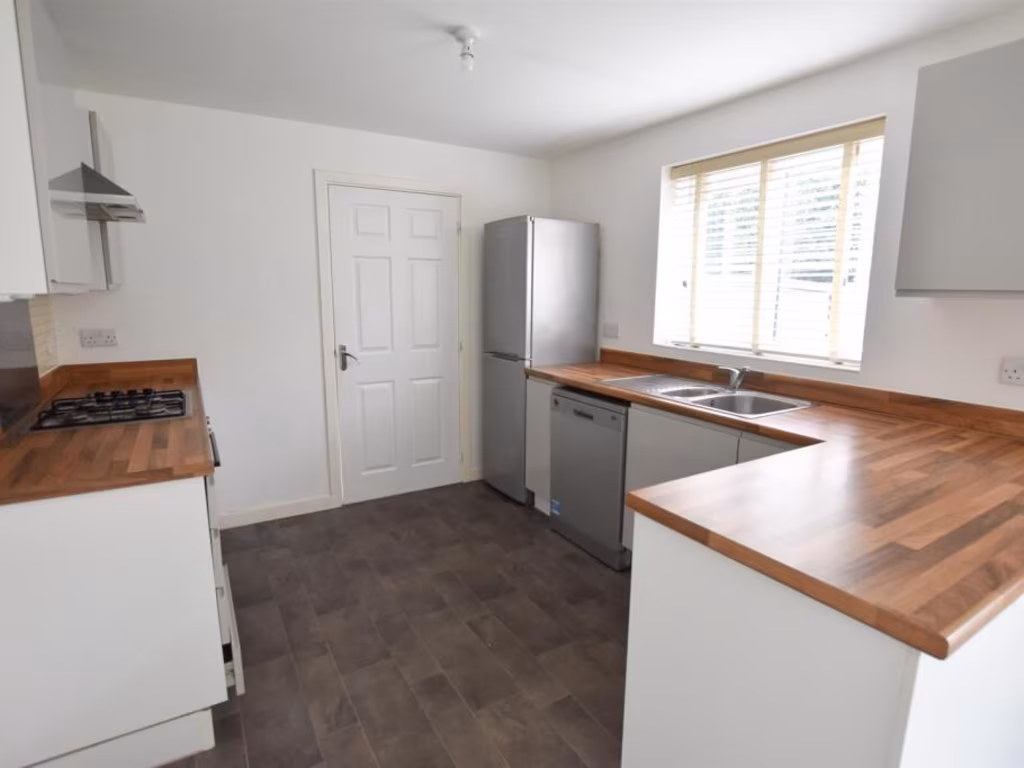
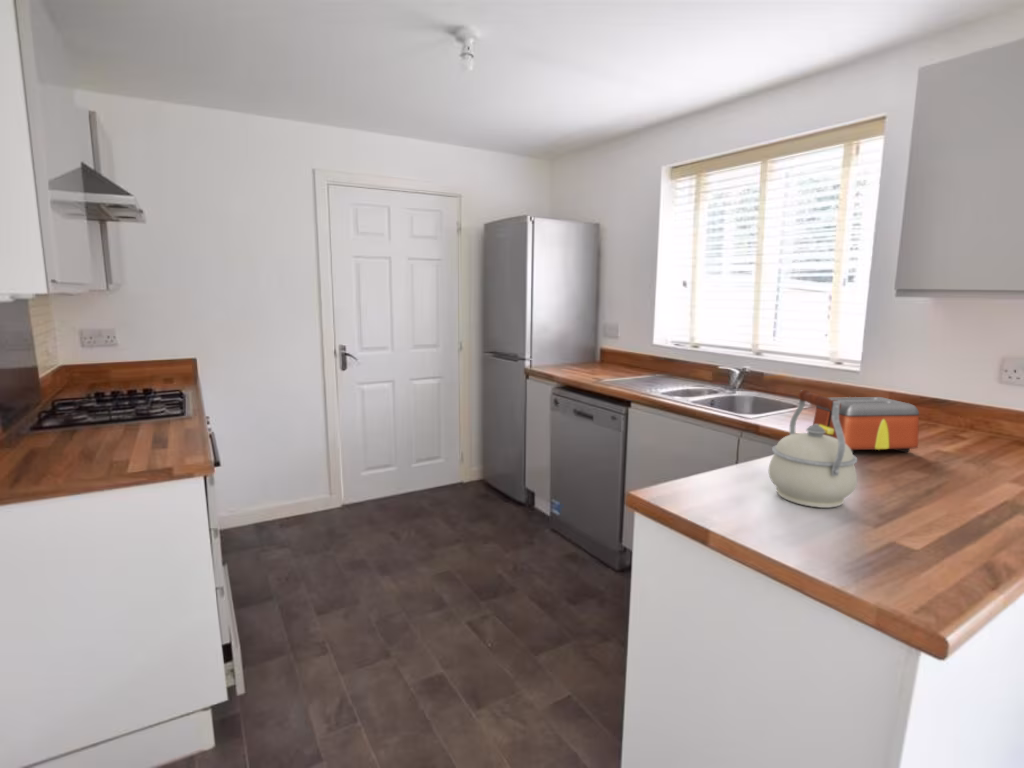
+ toaster [812,396,920,454]
+ kettle [768,389,858,509]
